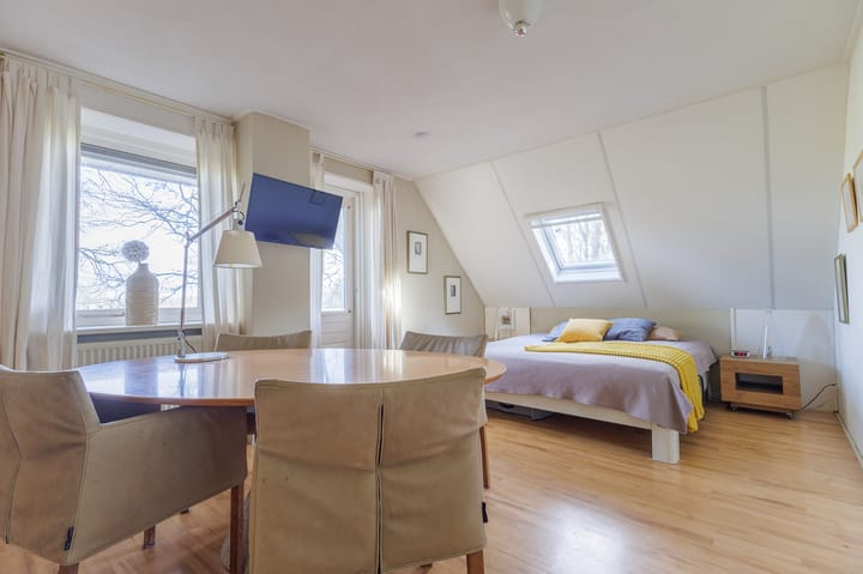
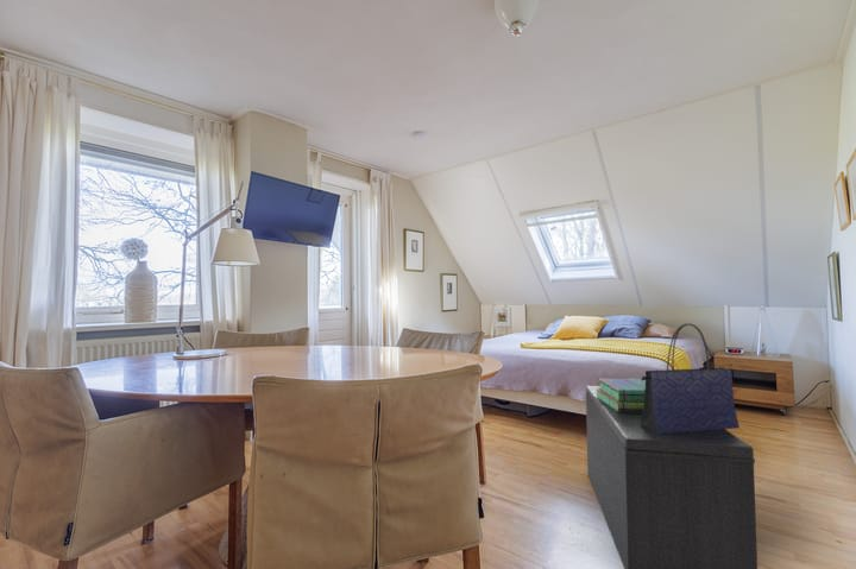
+ bench [585,385,759,569]
+ tote bag [641,323,741,434]
+ stack of books [596,378,646,412]
